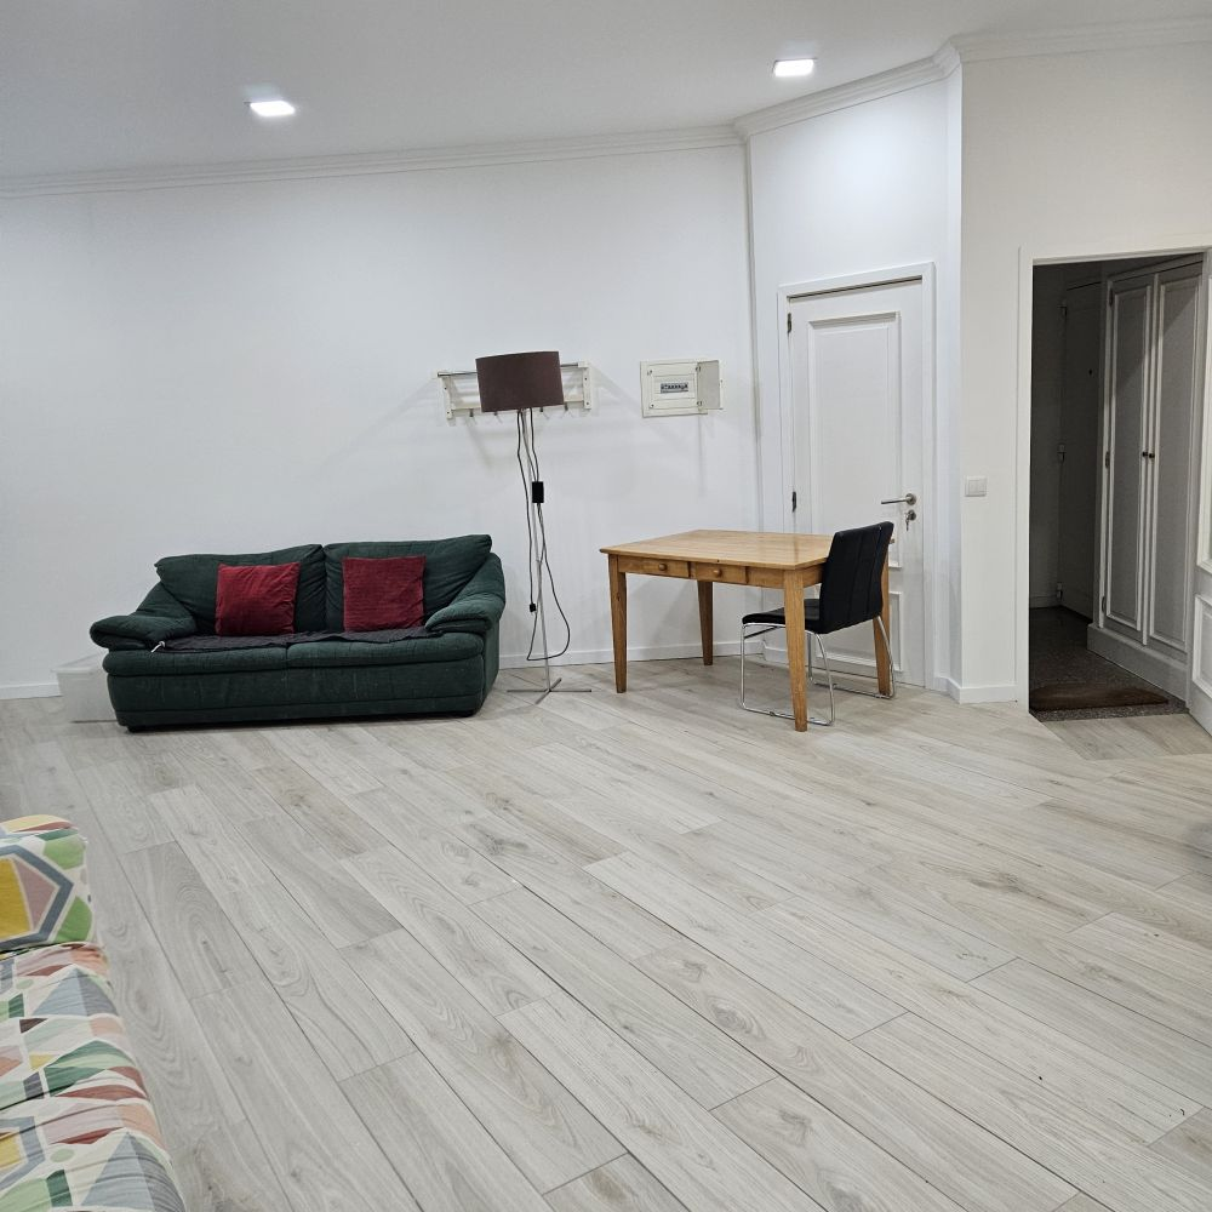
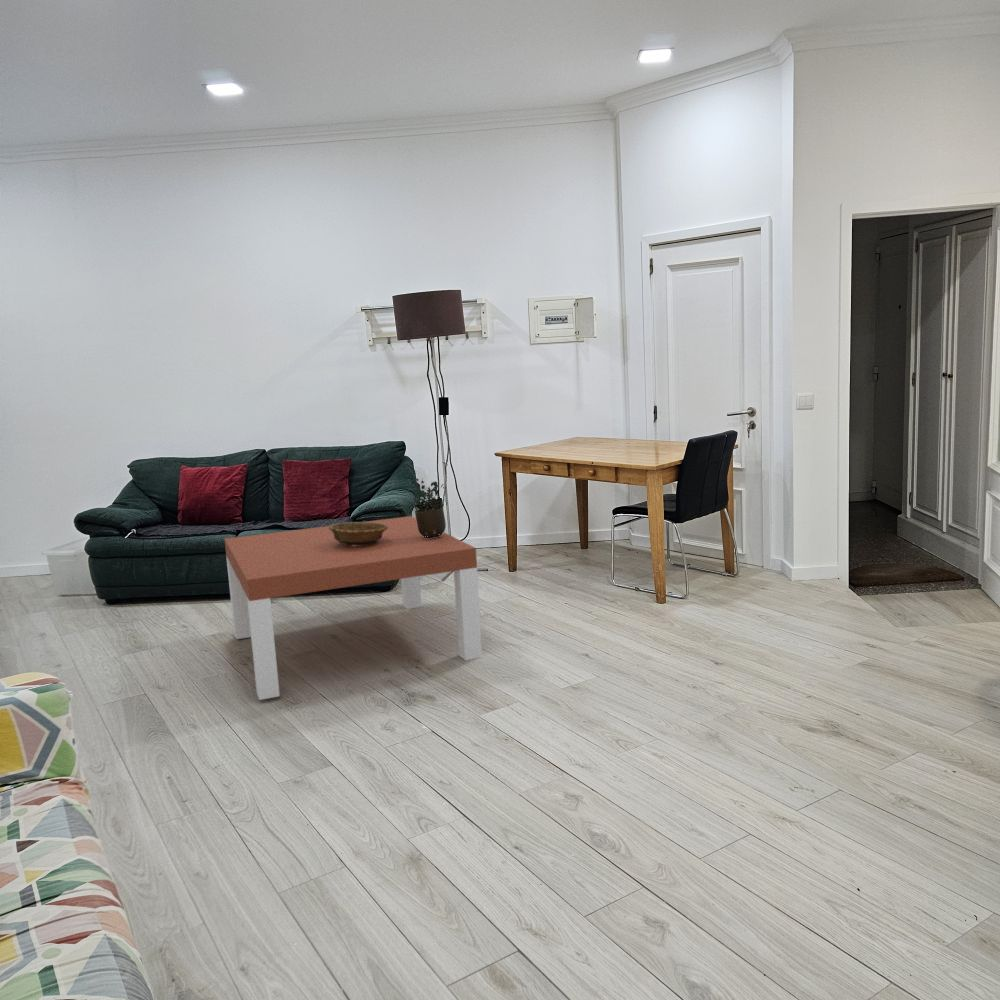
+ coffee table [224,515,483,701]
+ potted plant [403,469,448,538]
+ decorative bowl [329,521,388,546]
